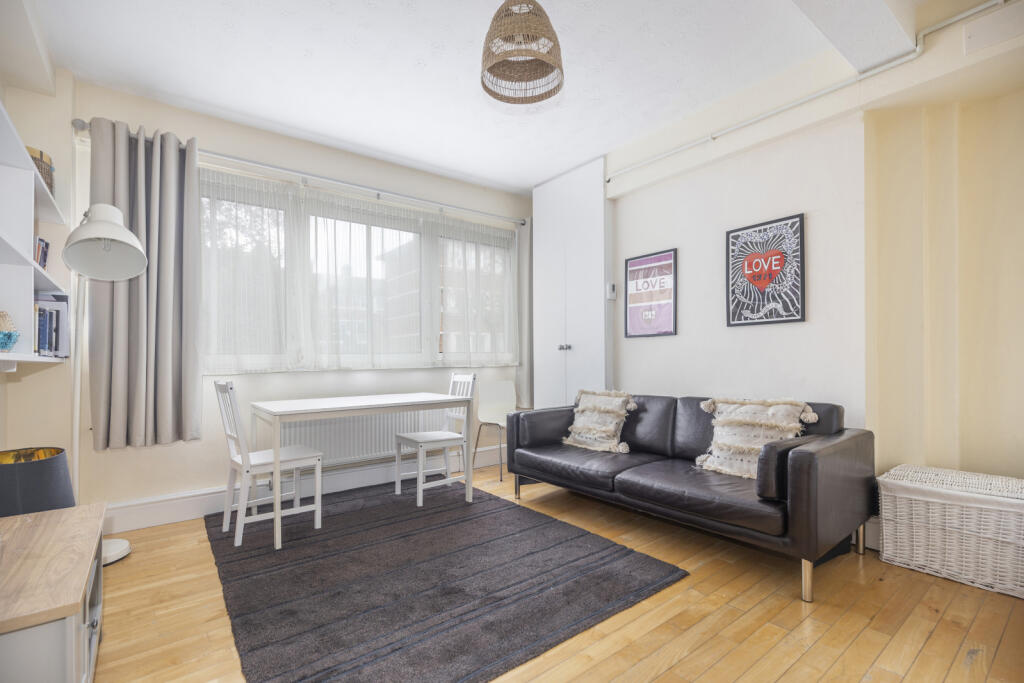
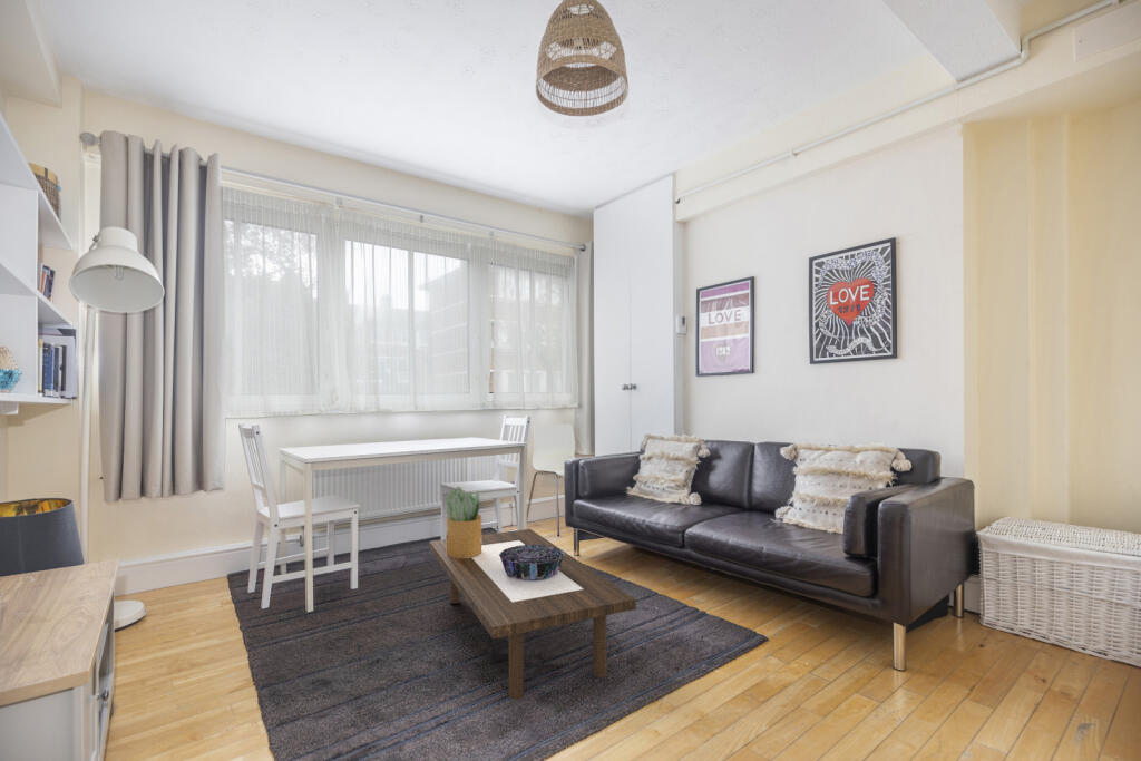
+ decorative bowl [499,545,565,580]
+ coffee table [428,528,637,701]
+ potted plant [441,486,485,558]
